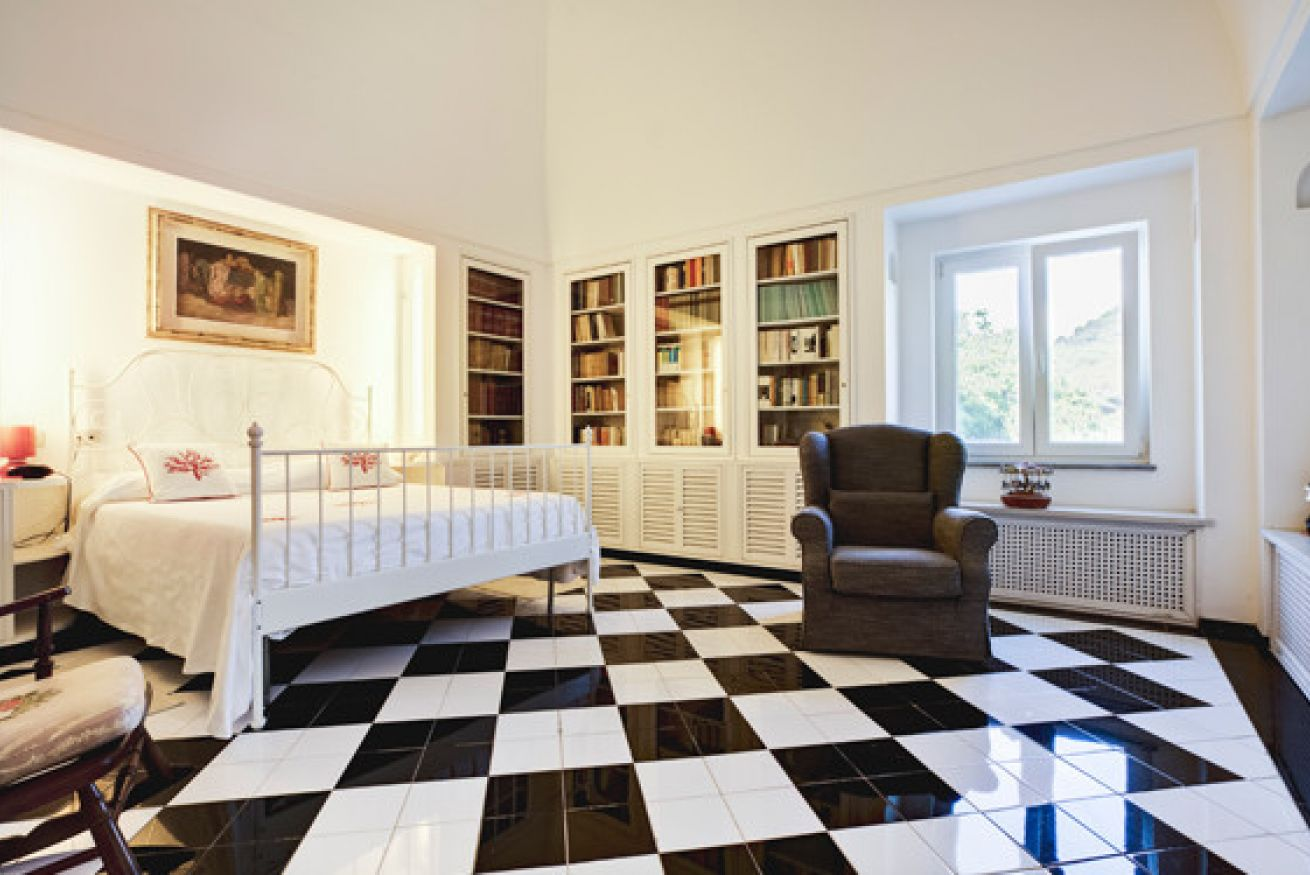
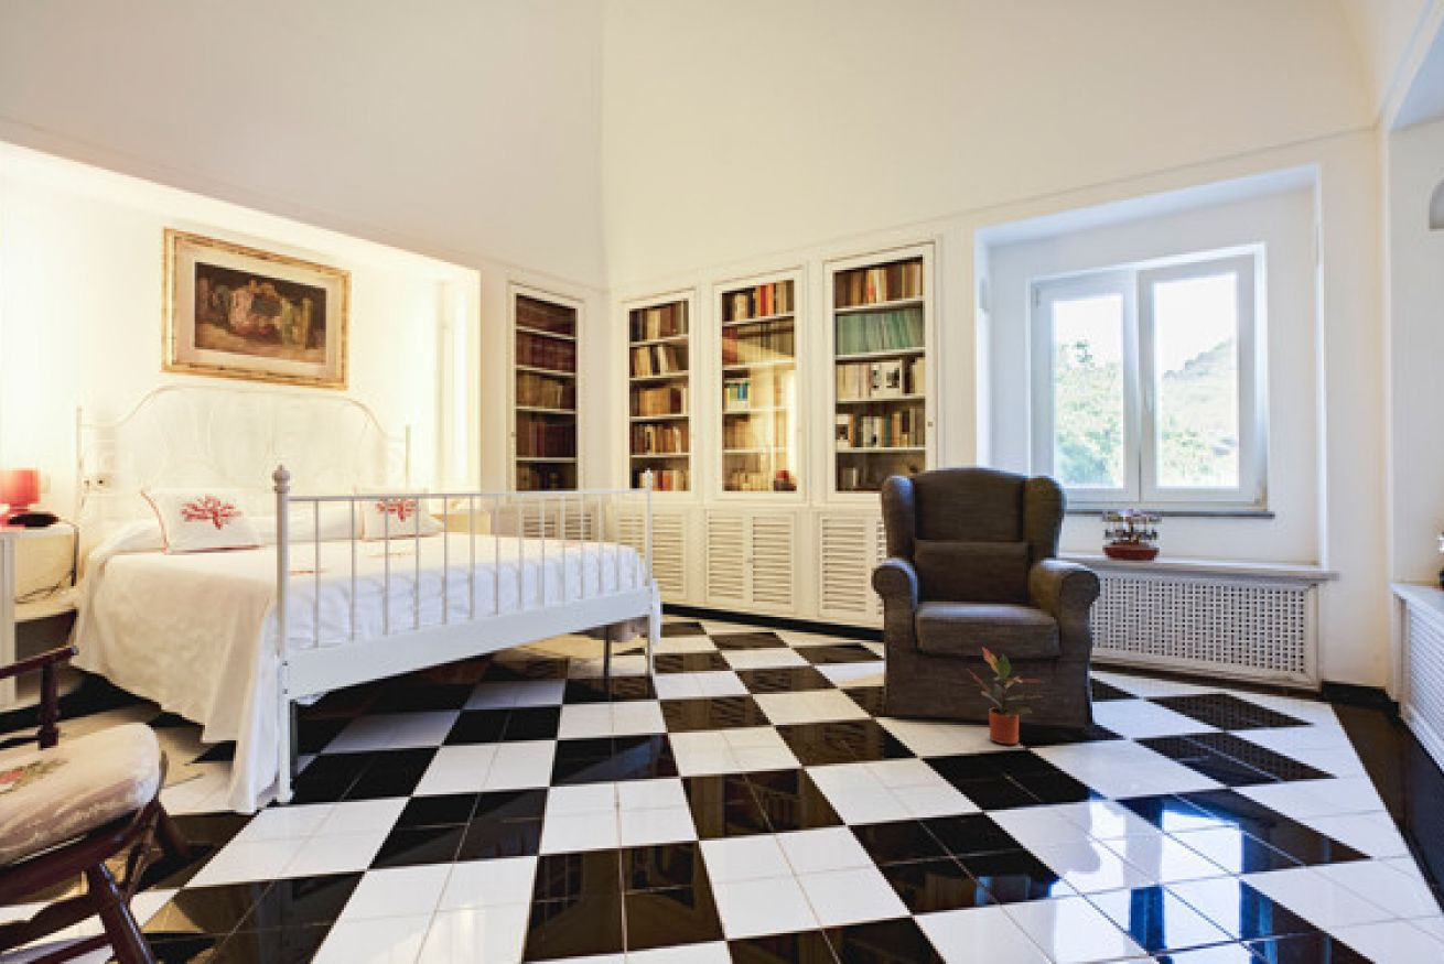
+ potted plant [965,647,1045,746]
